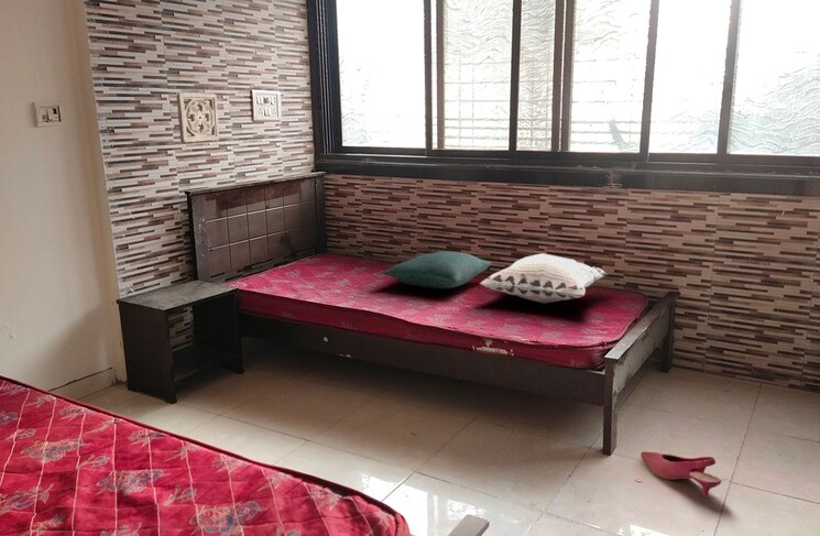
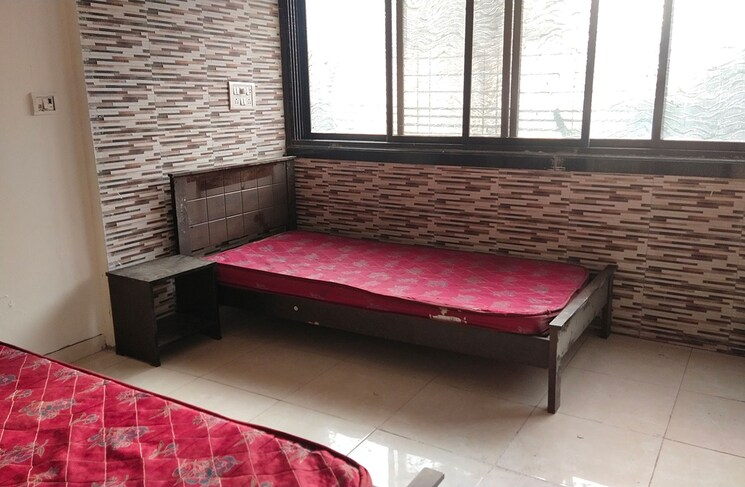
- pillow [381,250,492,289]
- decorative pillow [479,252,610,305]
- wall ornament [175,91,220,144]
- shoe [639,451,723,499]
